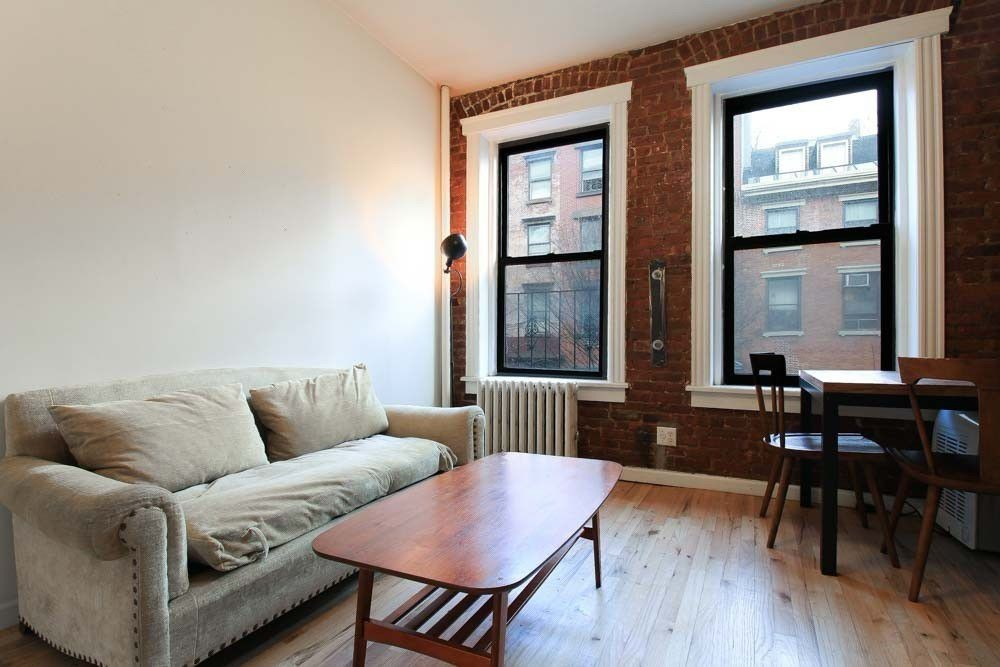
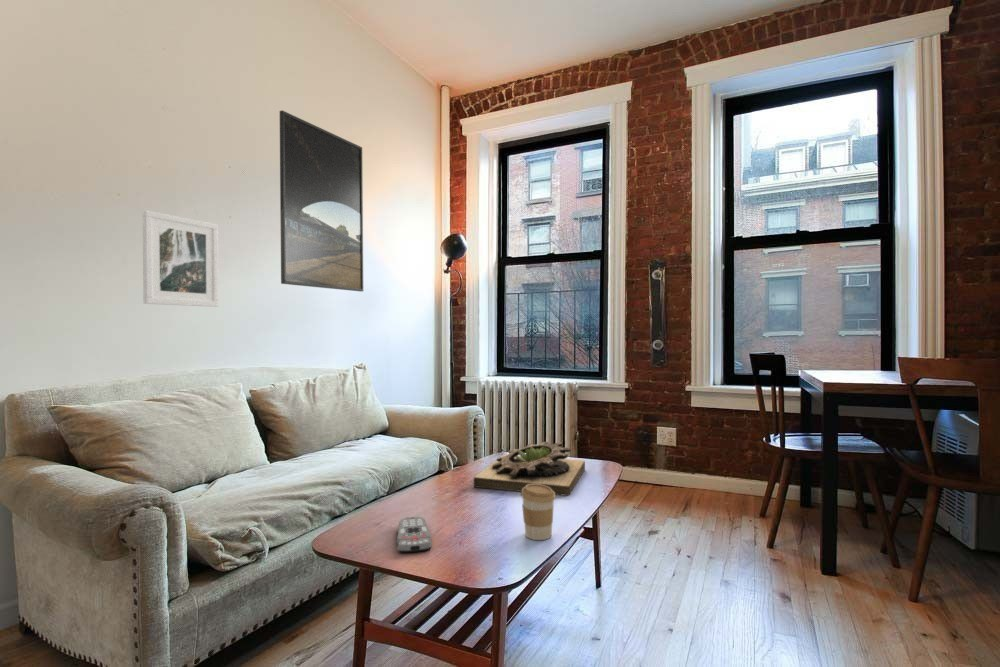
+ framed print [142,209,220,308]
+ succulent planter [473,441,586,497]
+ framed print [279,109,364,292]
+ remote control [396,516,433,553]
+ coffee cup [520,484,557,541]
